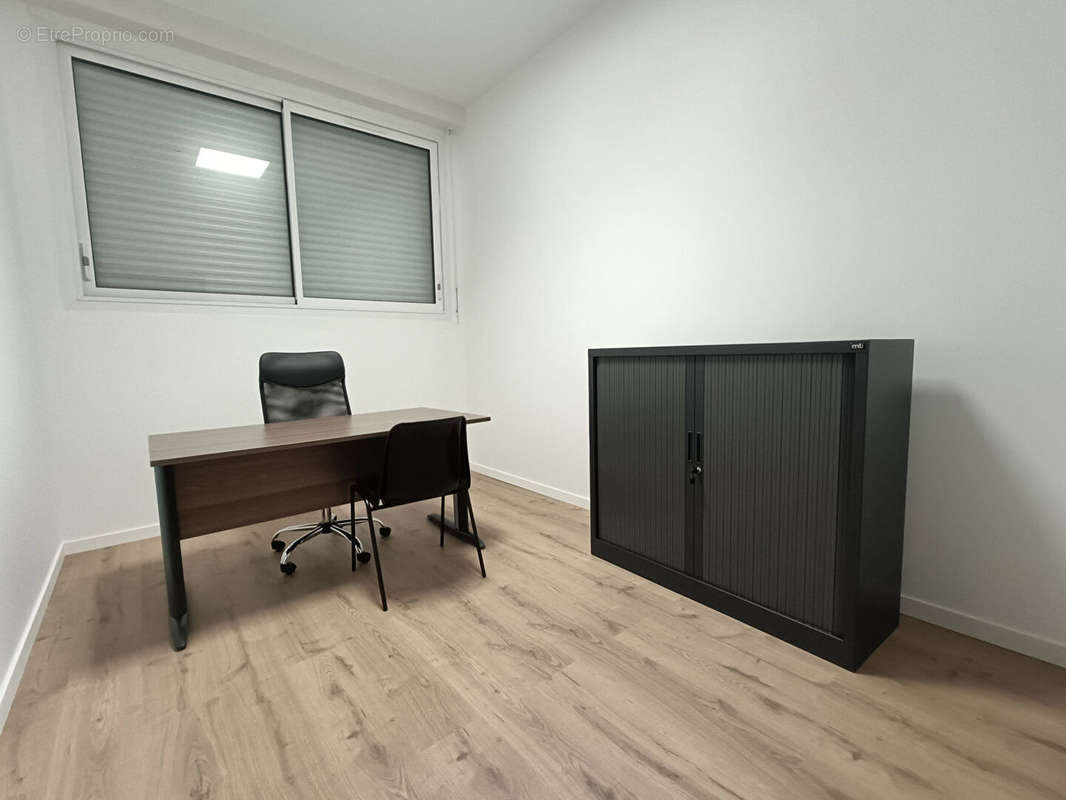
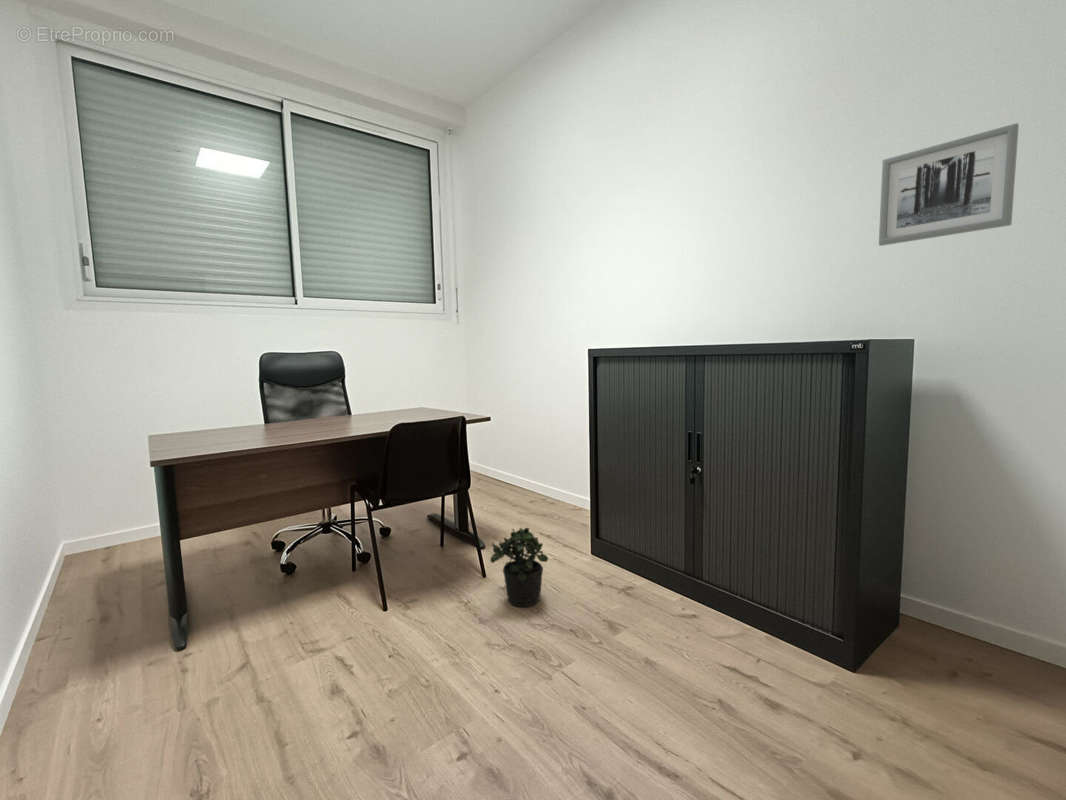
+ wall art [878,122,1020,247]
+ potted plant [489,527,549,608]
